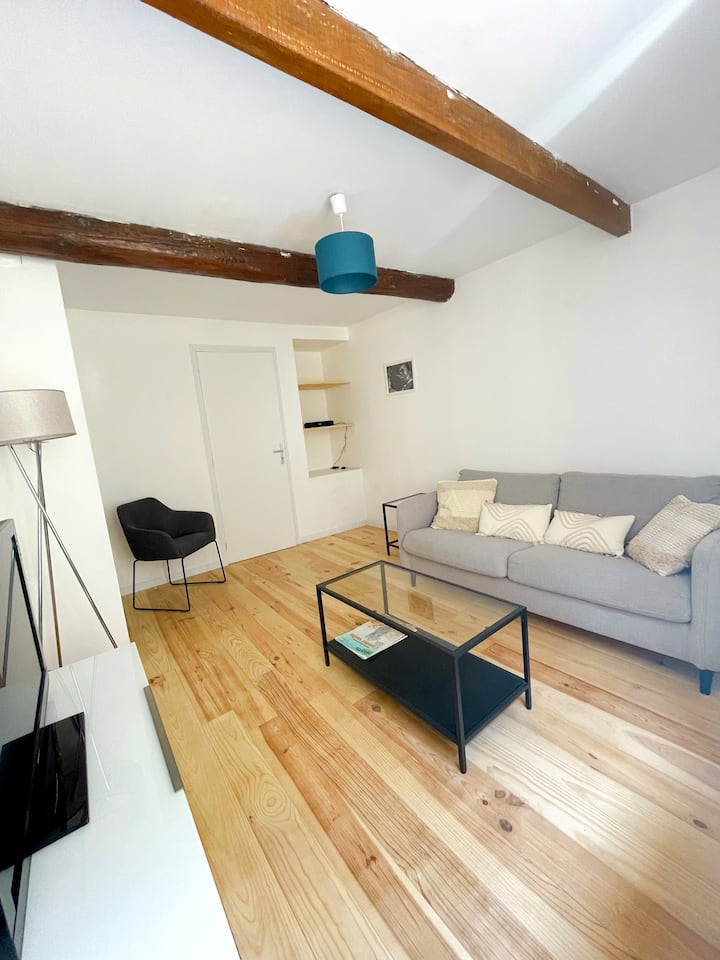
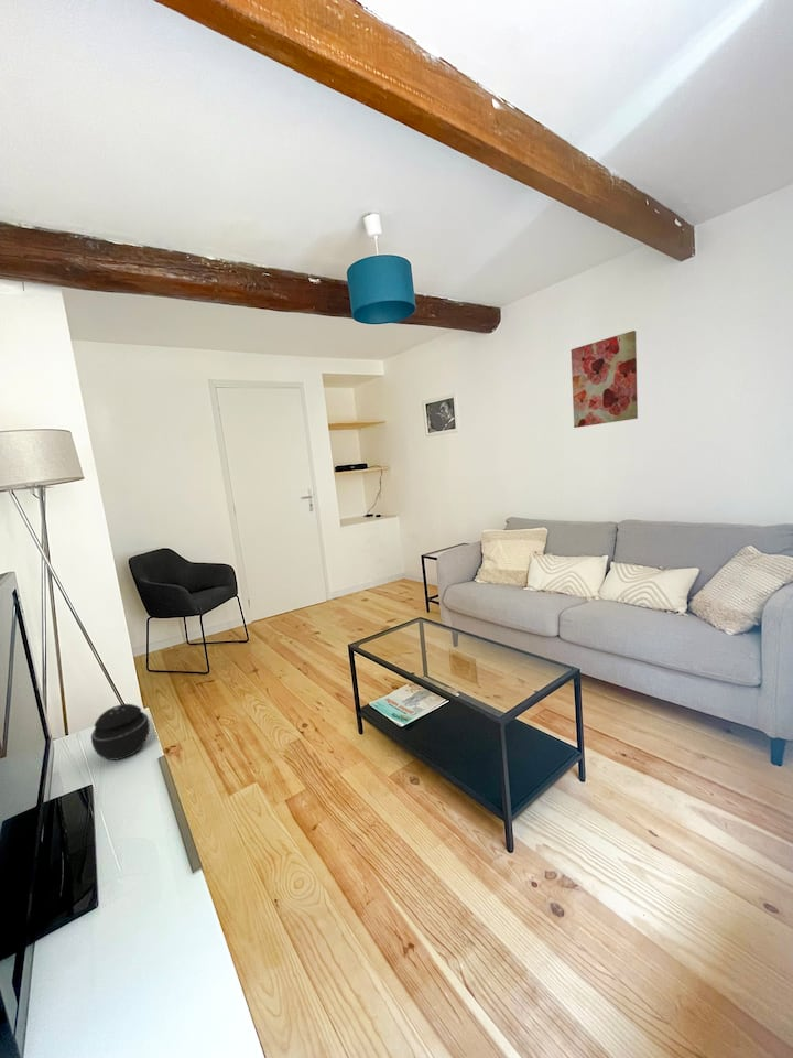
+ speaker [90,703,151,762]
+ wall art [571,330,639,429]
